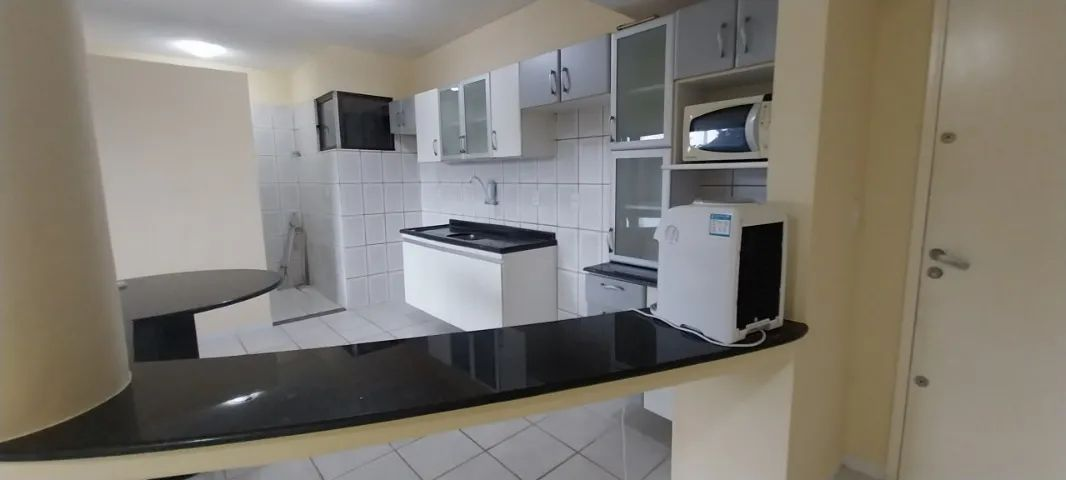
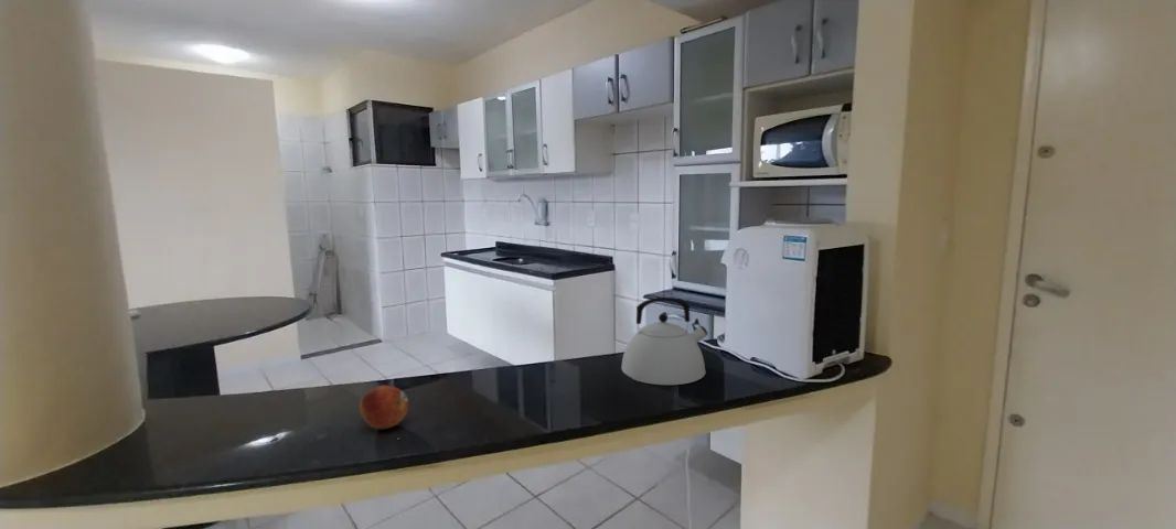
+ kettle [620,296,708,386]
+ fruit [359,385,409,430]
